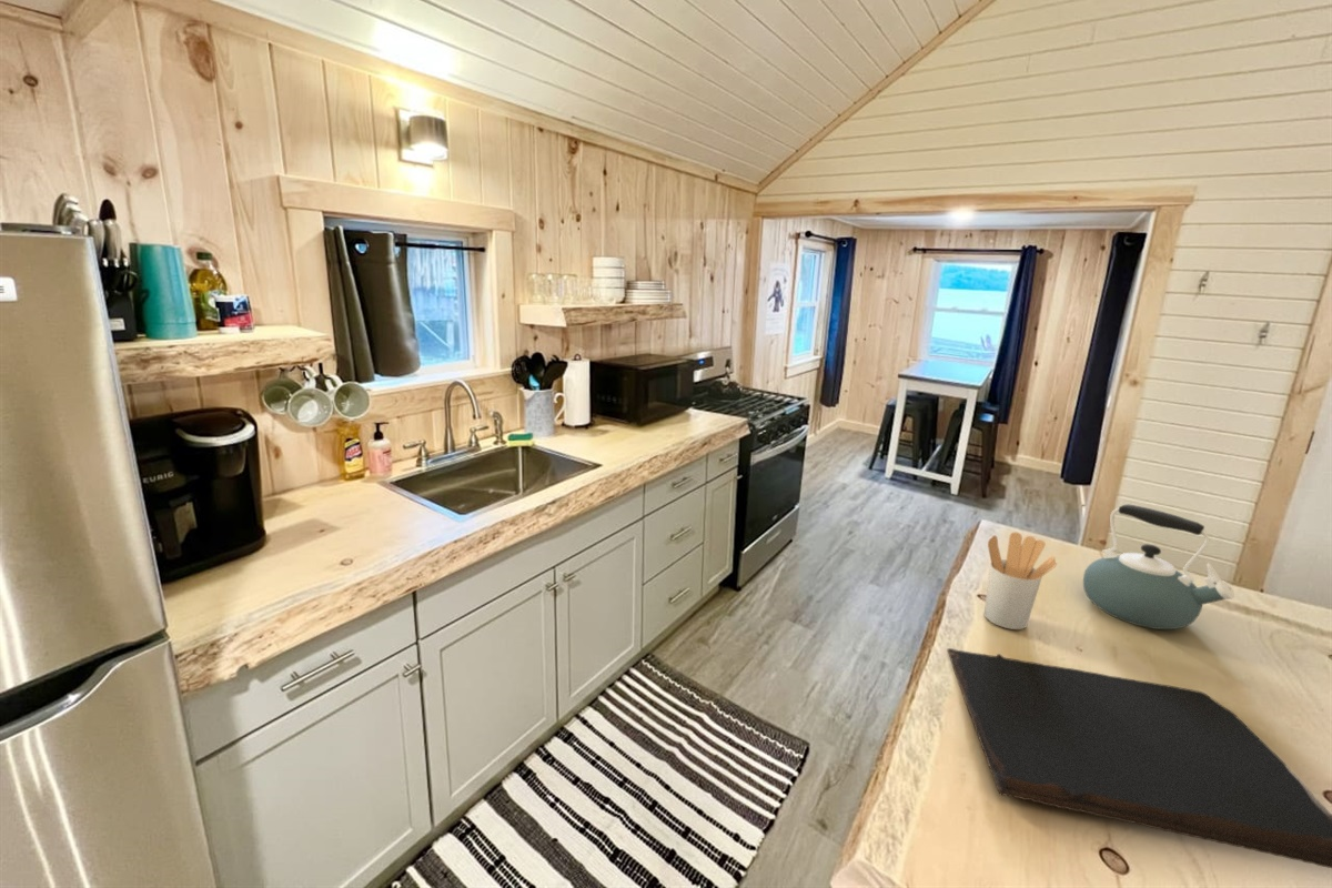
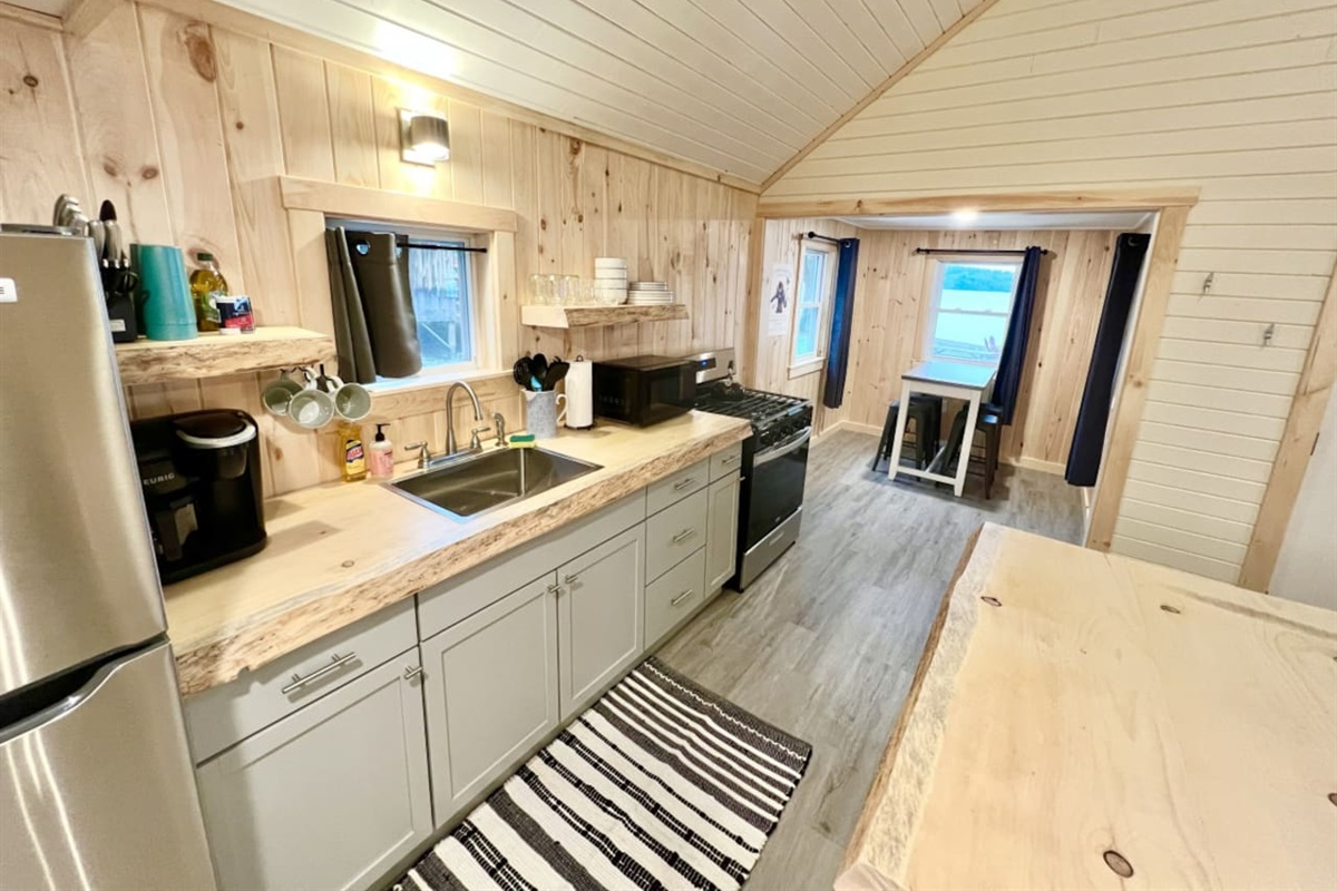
- kettle [1082,503,1235,630]
- utensil holder [983,531,1058,630]
- cutting board [946,647,1332,869]
